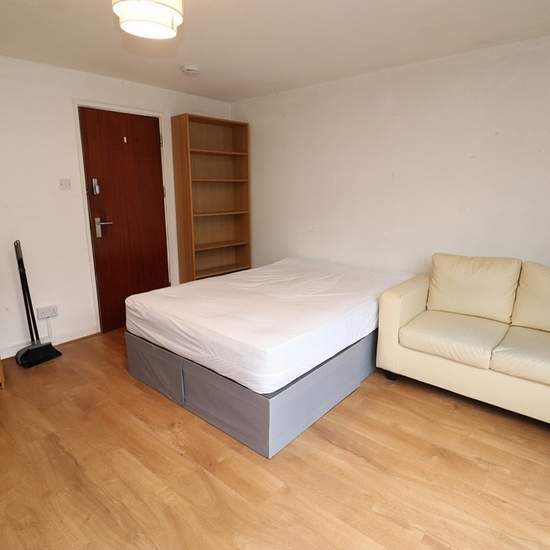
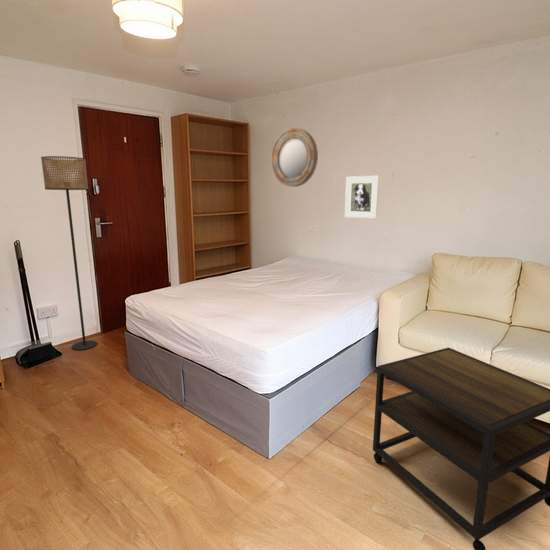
+ side table [372,347,550,550]
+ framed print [344,175,380,219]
+ home mirror [270,127,319,188]
+ floor lamp [40,155,98,351]
